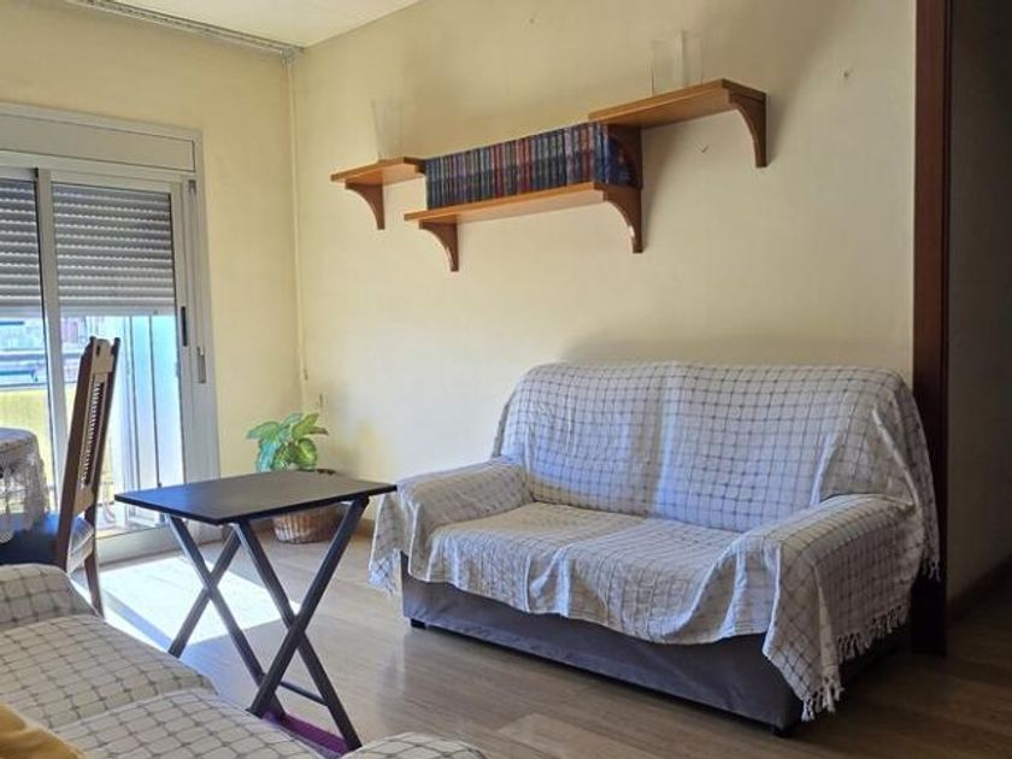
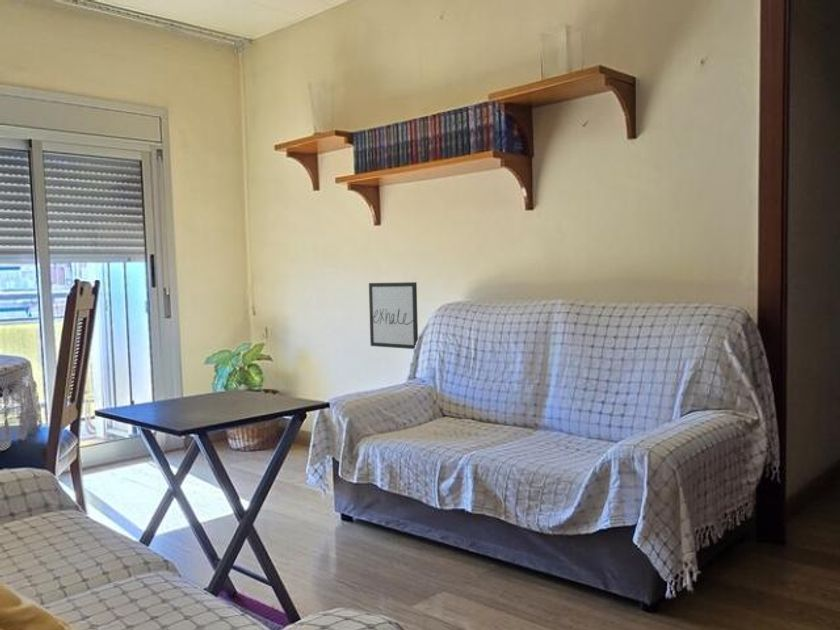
+ wall art [368,281,419,350]
